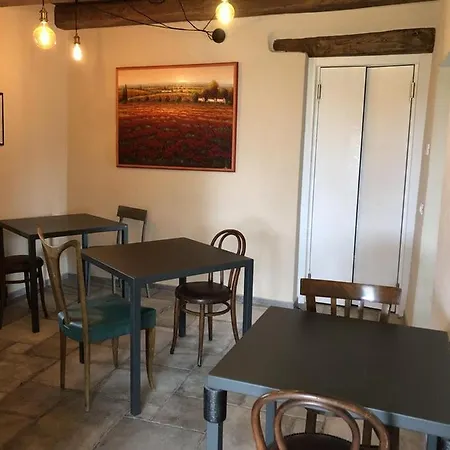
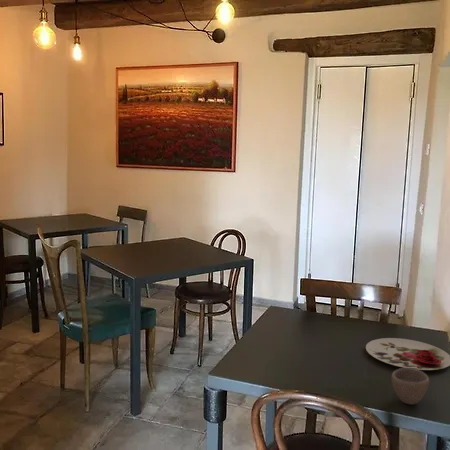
+ cup [390,367,430,405]
+ plate [365,337,450,371]
